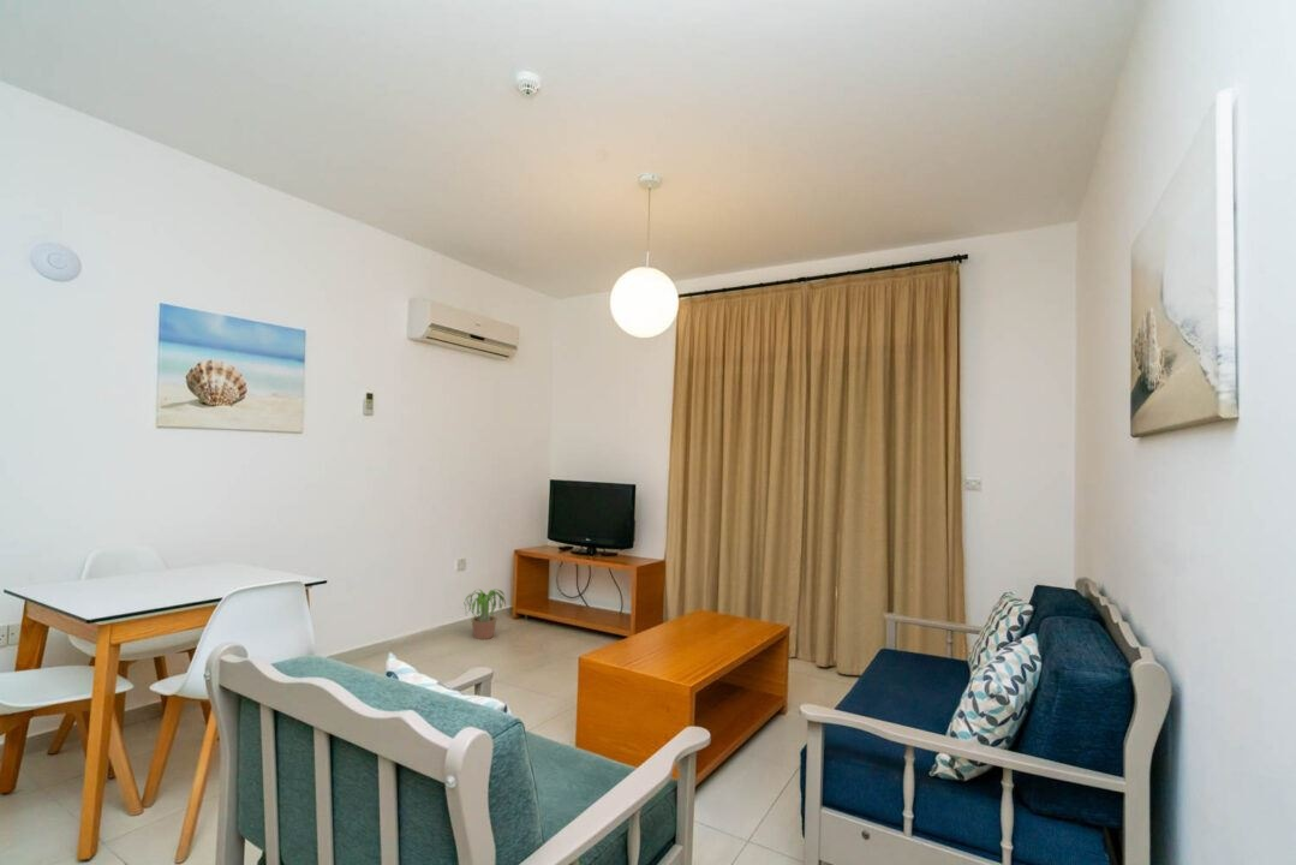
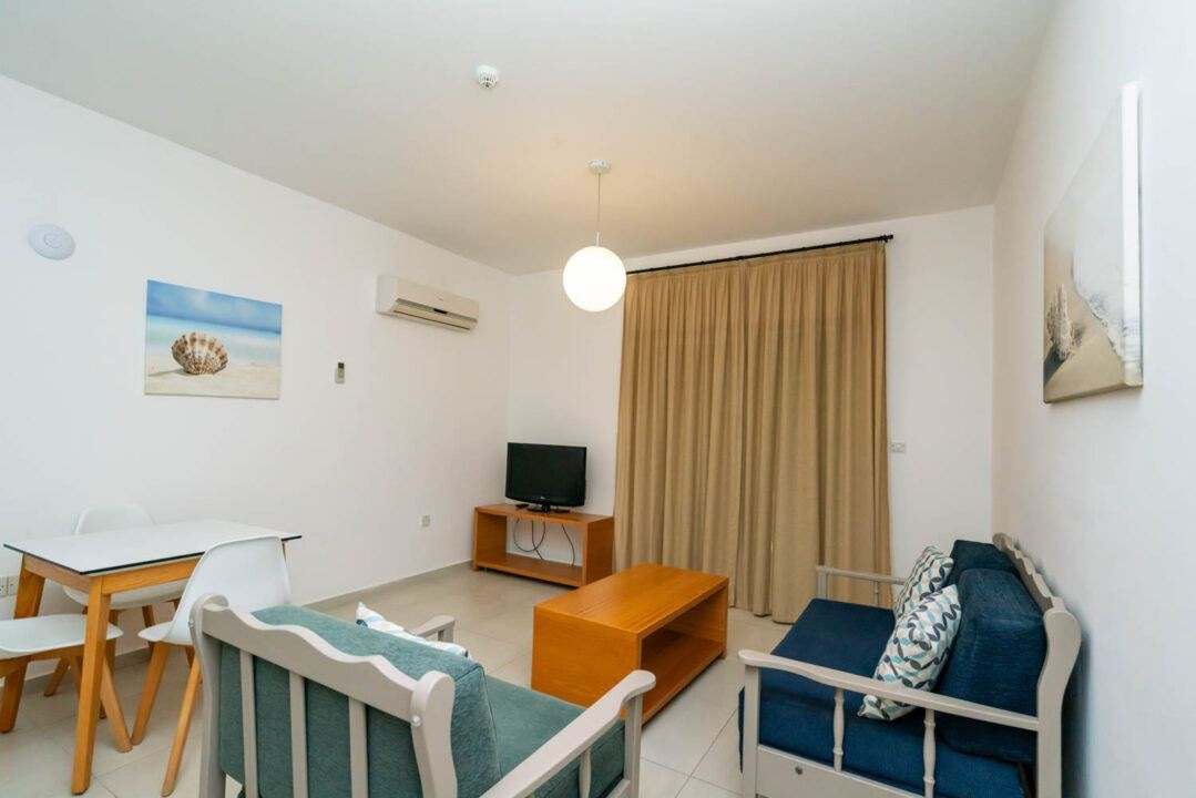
- potted plant [460,587,510,640]
